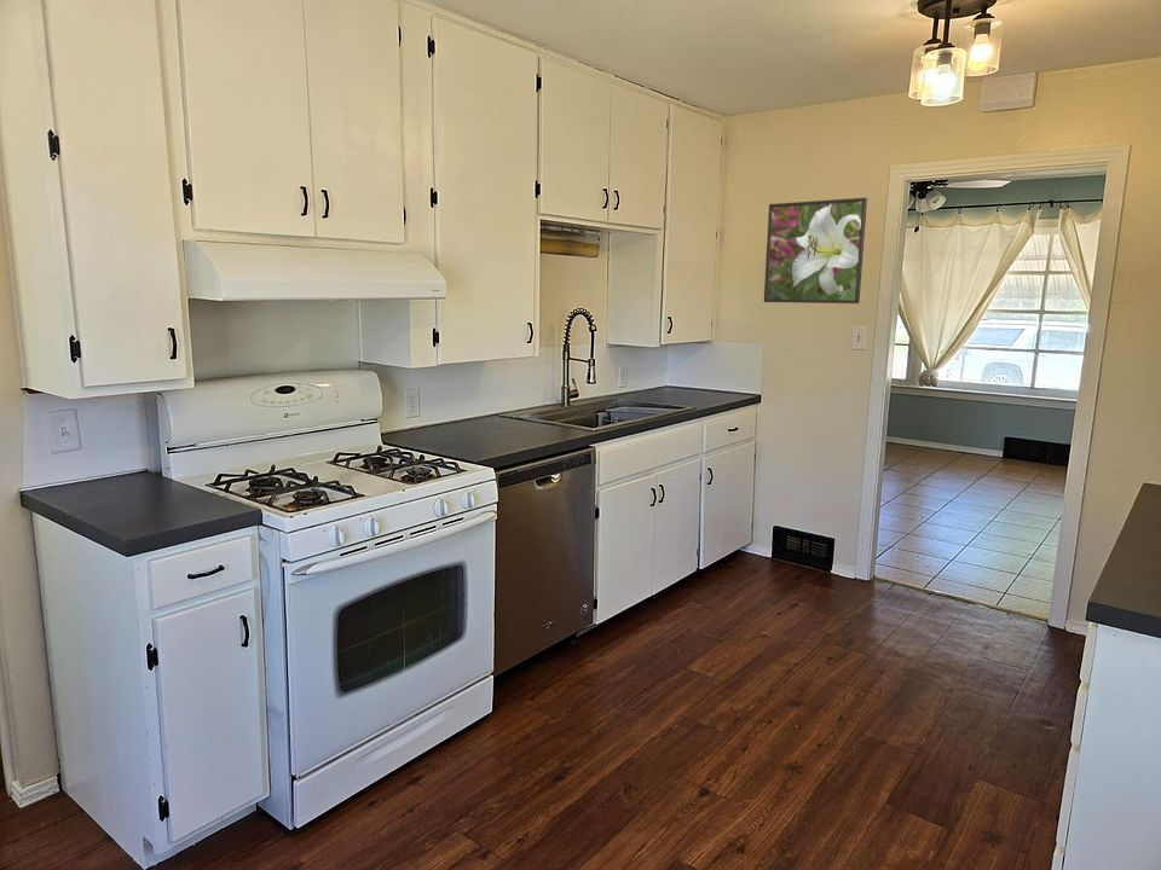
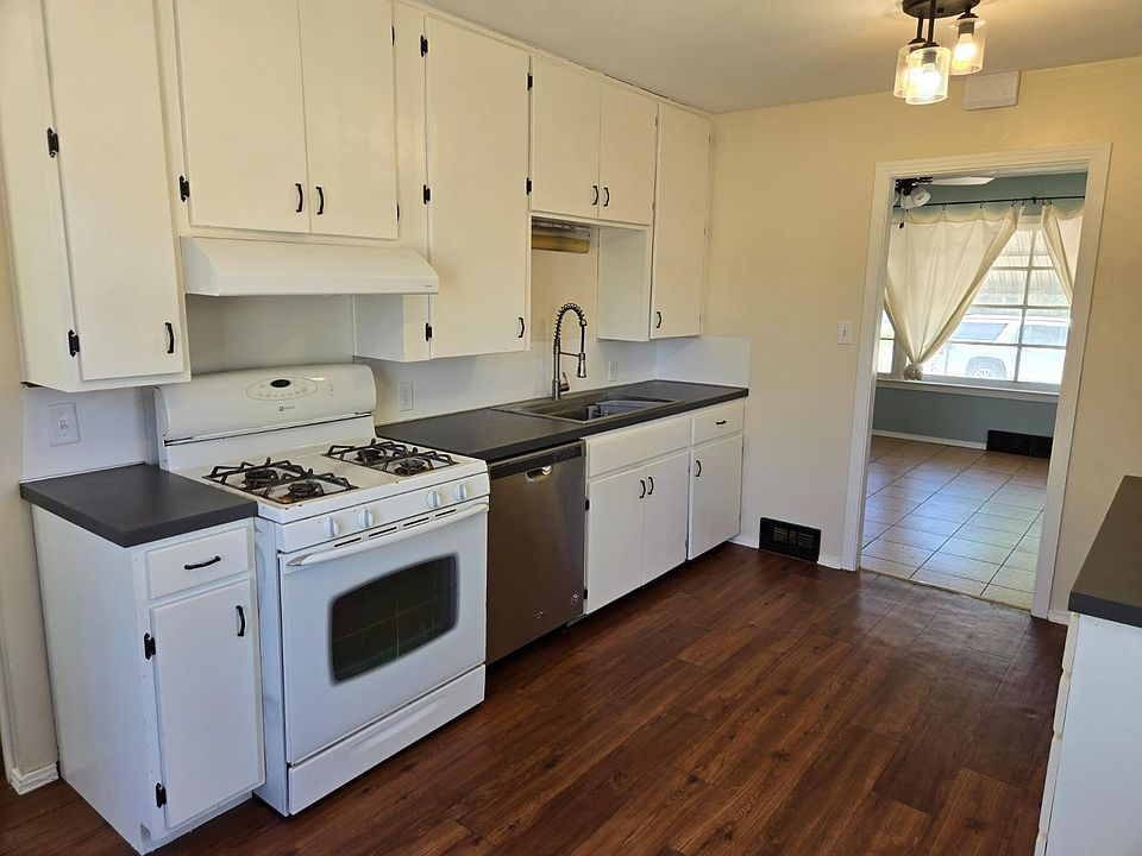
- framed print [763,197,868,304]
